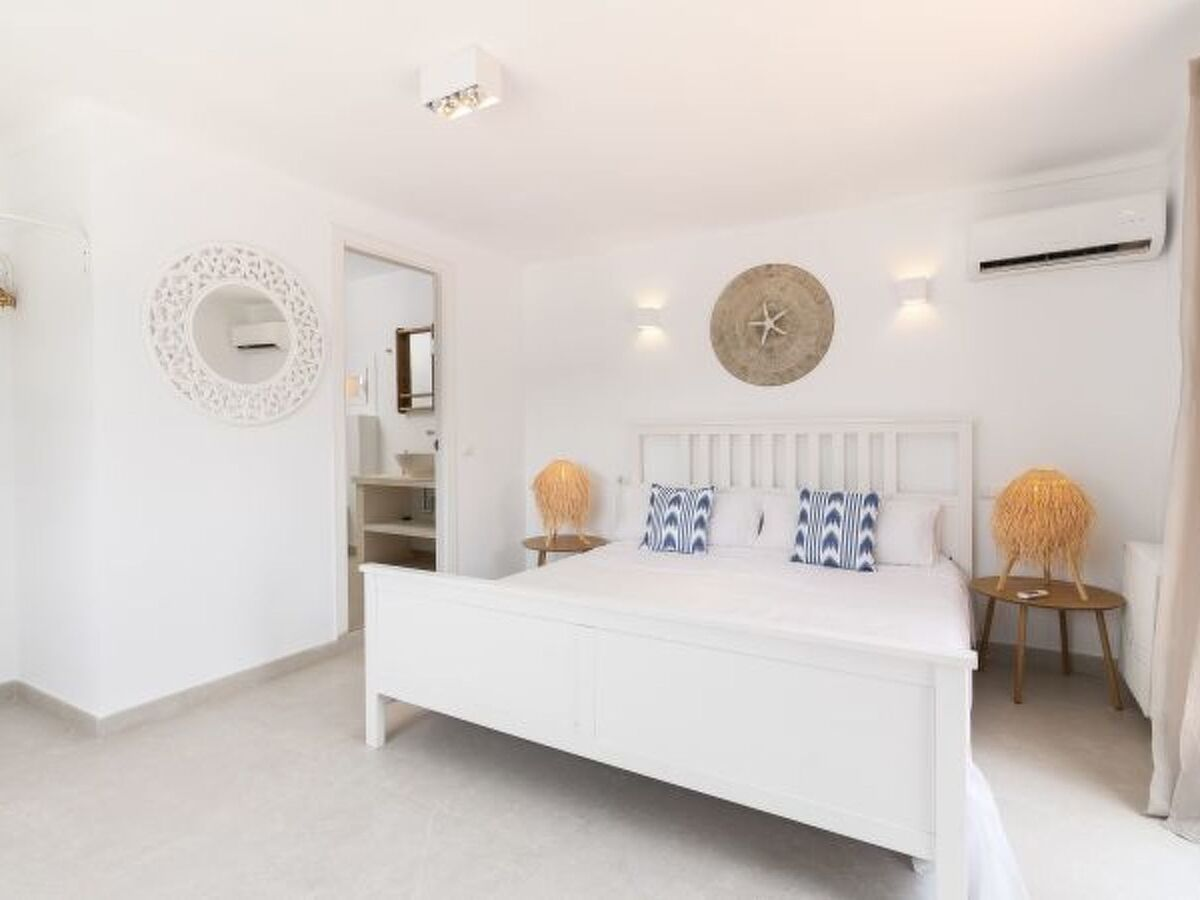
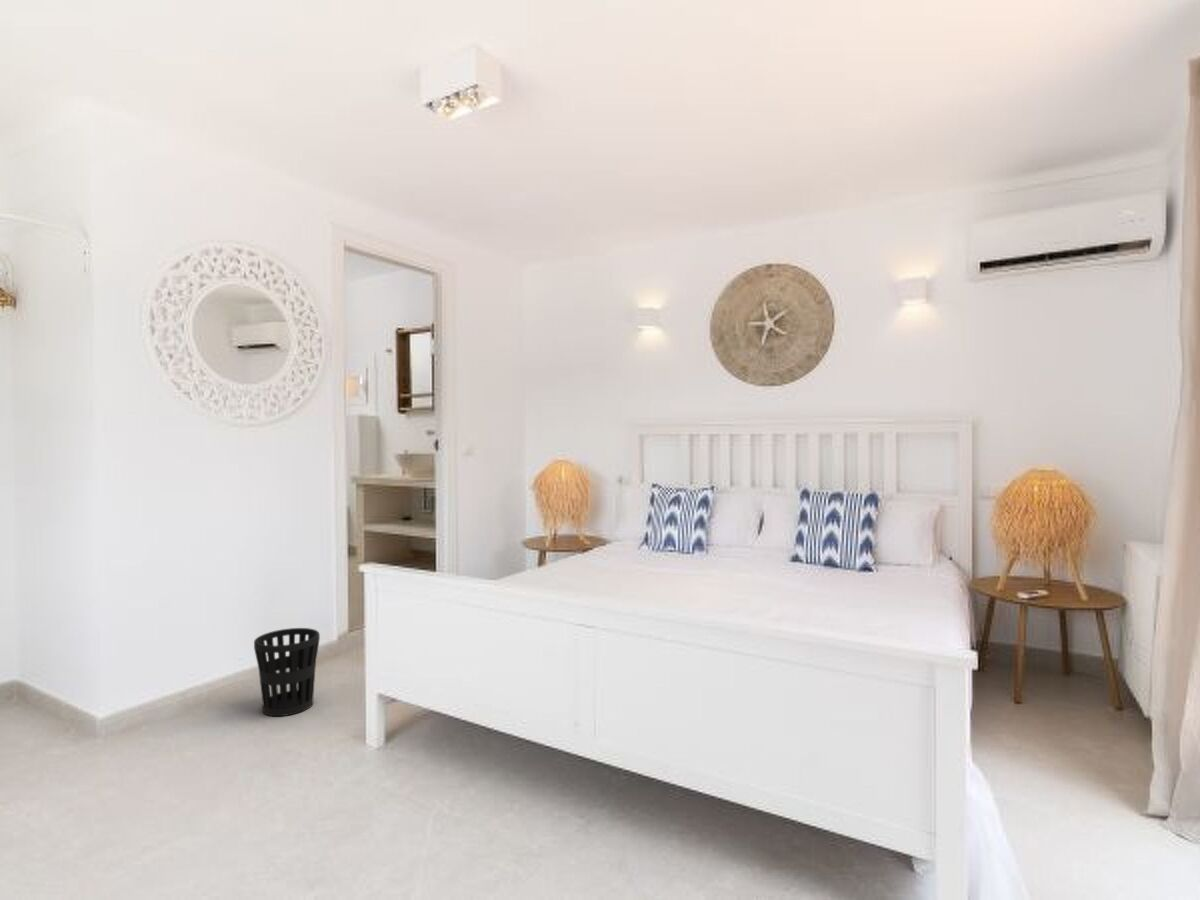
+ wastebasket [253,627,321,717]
